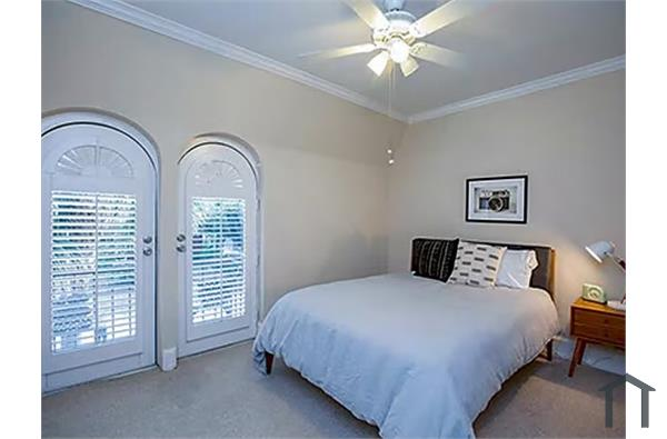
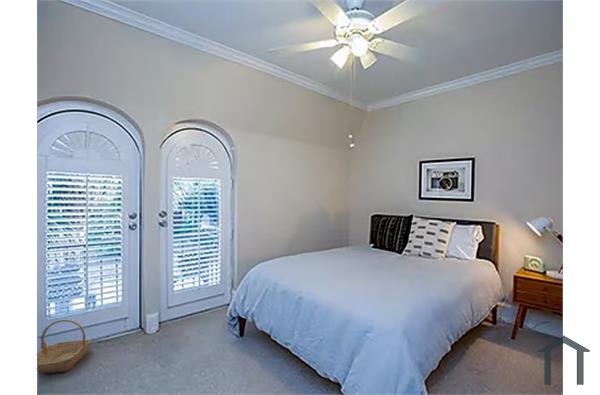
+ basket [37,319,93,374]
